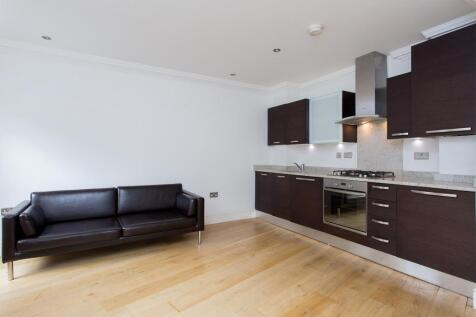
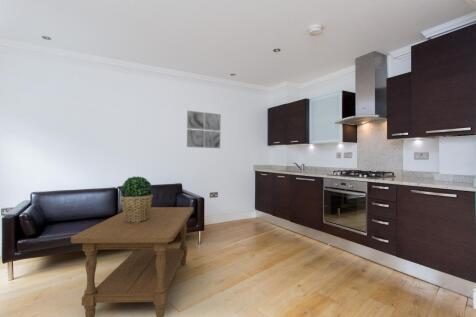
+ wall art [186,110,222,149]
+ potted plant [119,175,154,223]
+ coffee table [70,206,195,317]
